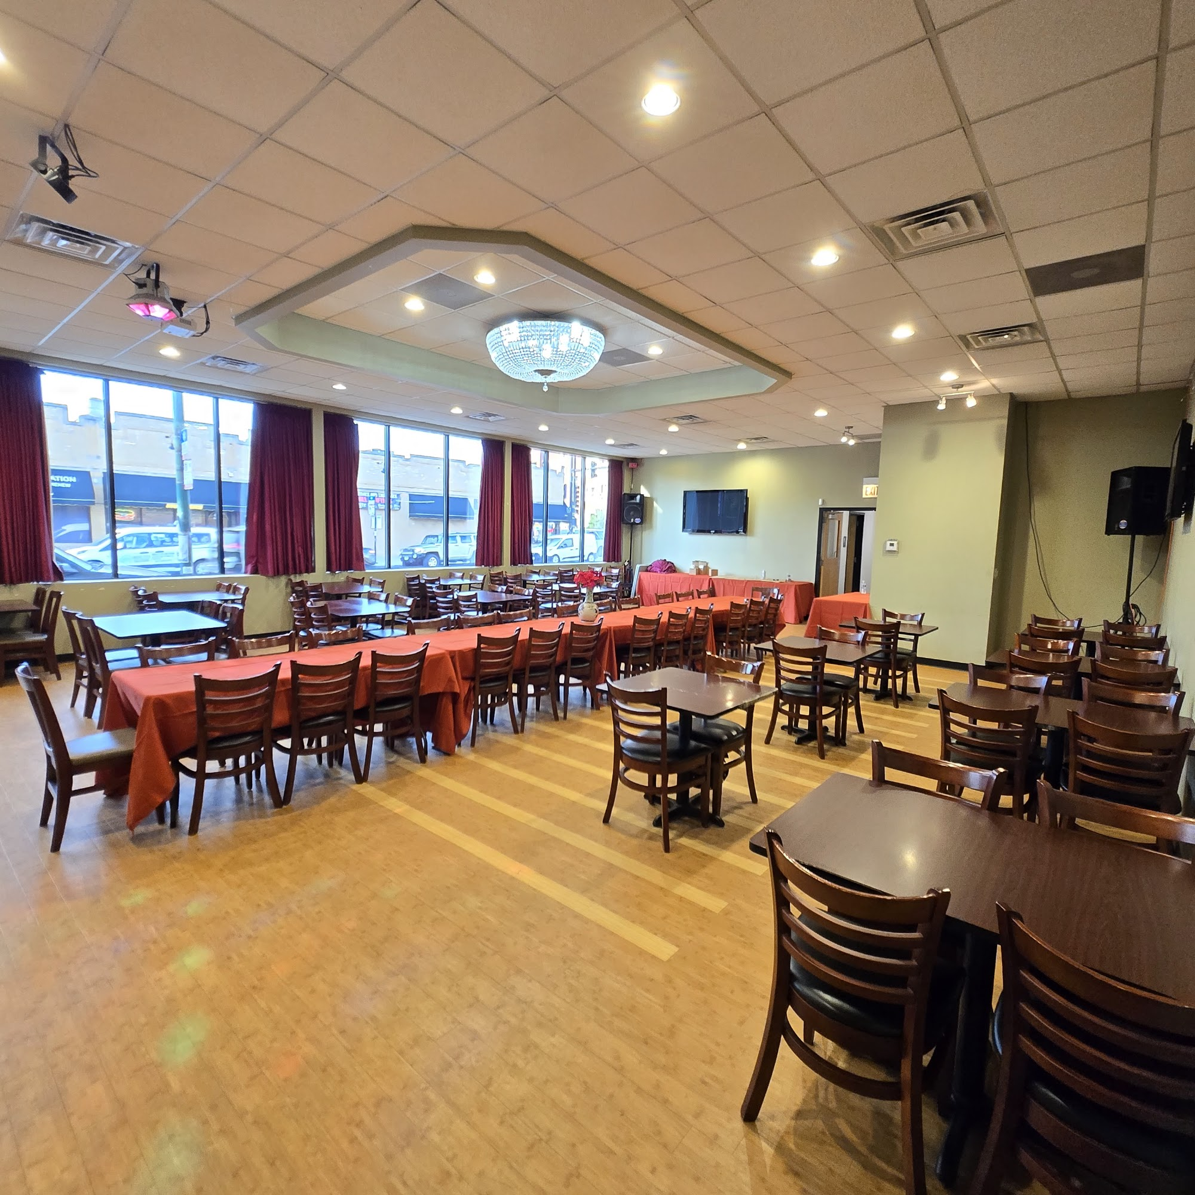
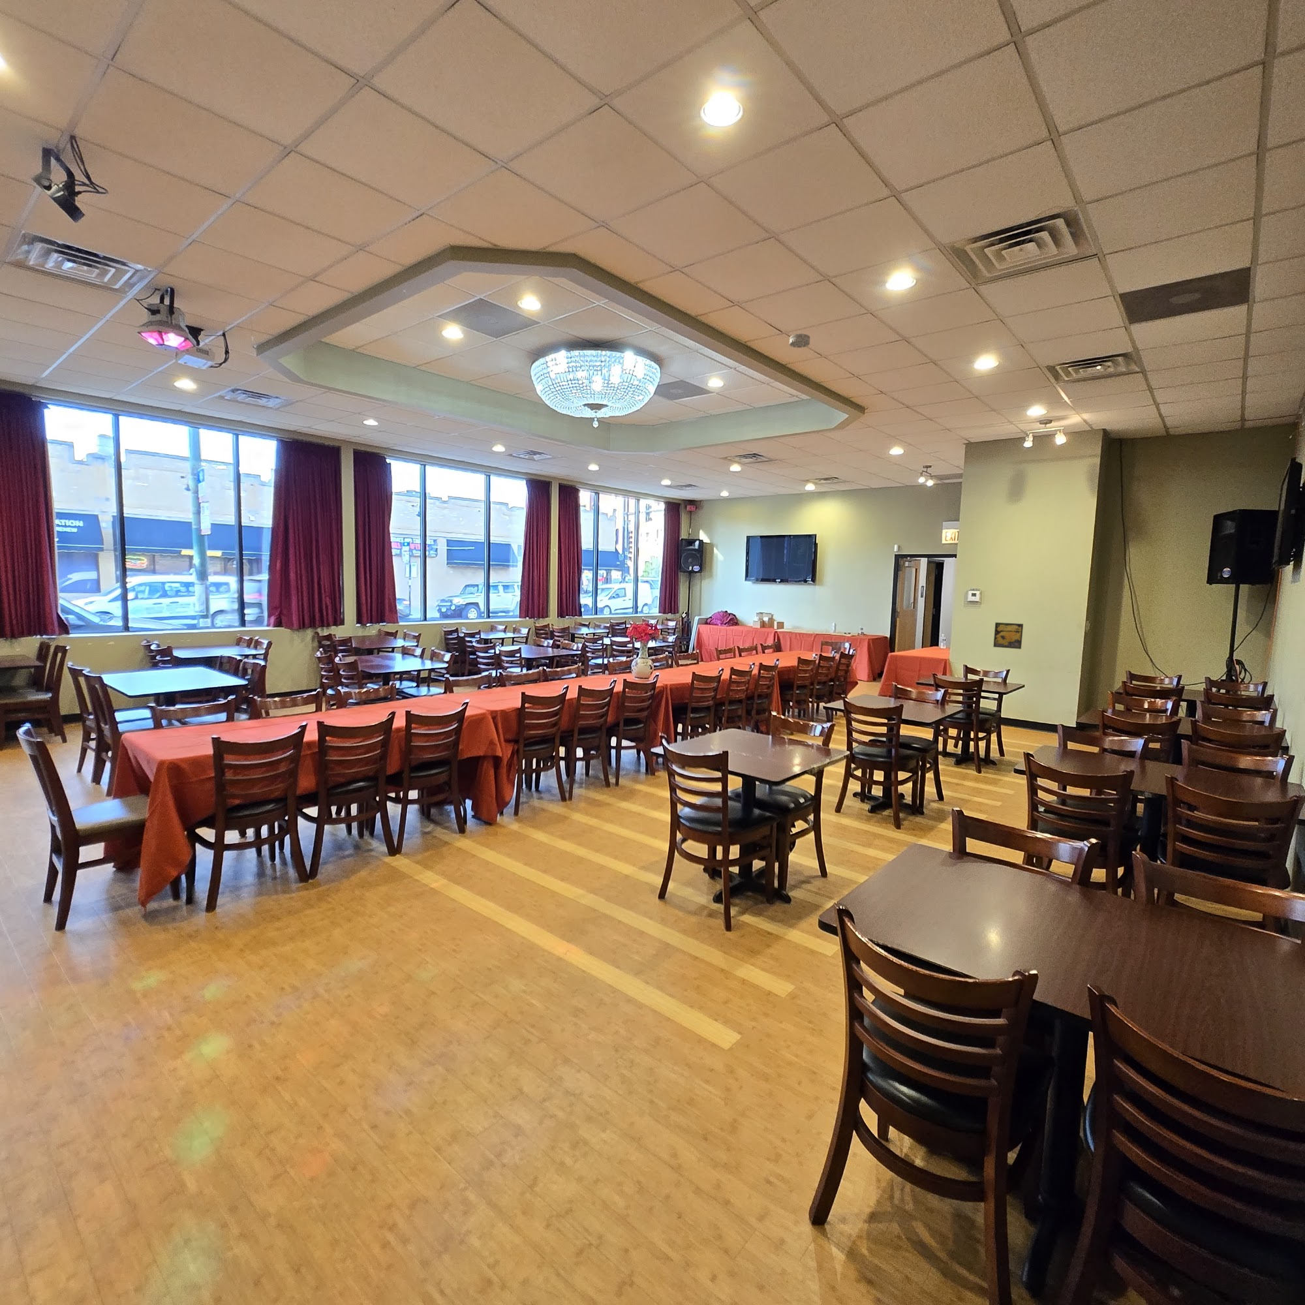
+ smoke detector [789,332,810,349]
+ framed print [992,621,1024,650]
